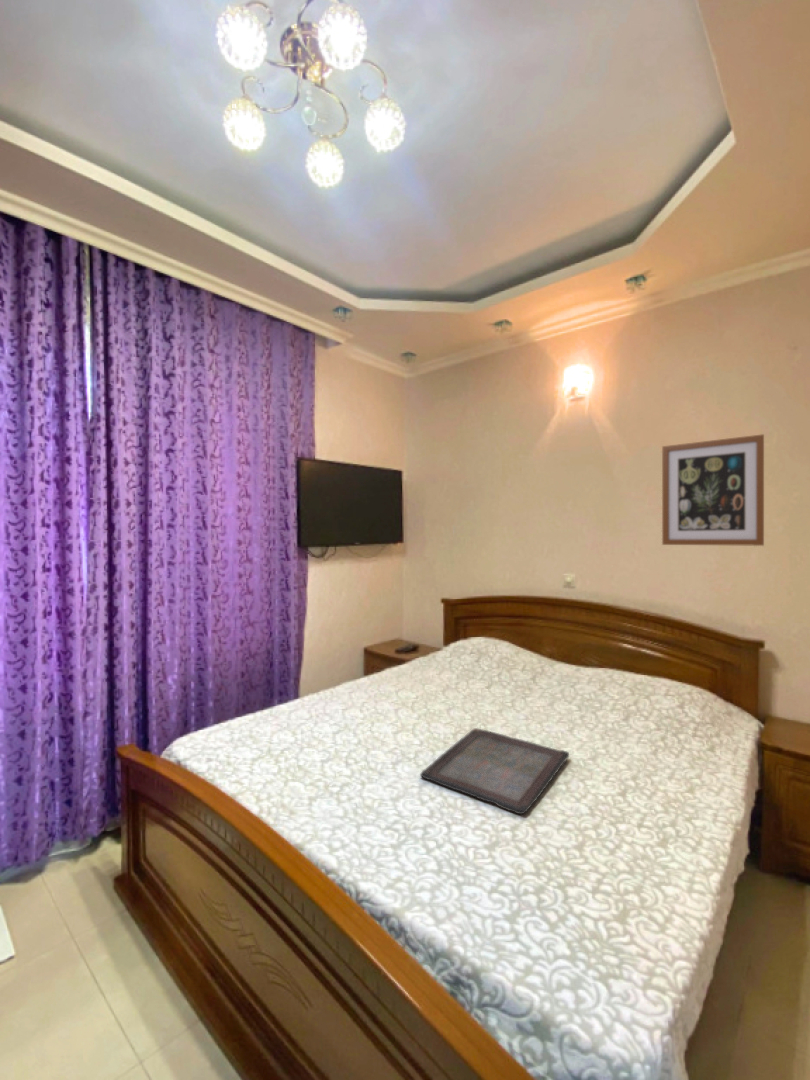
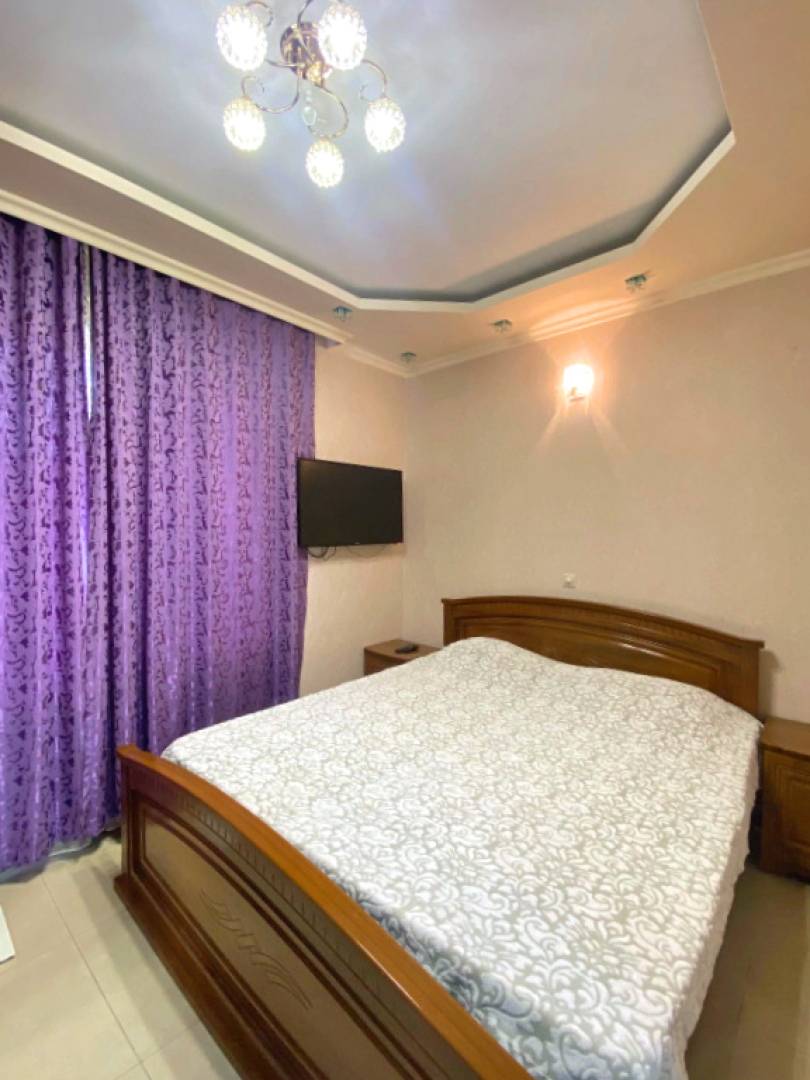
- serving tray [419,727,570,815]
- wall art [661,433,765,547]
